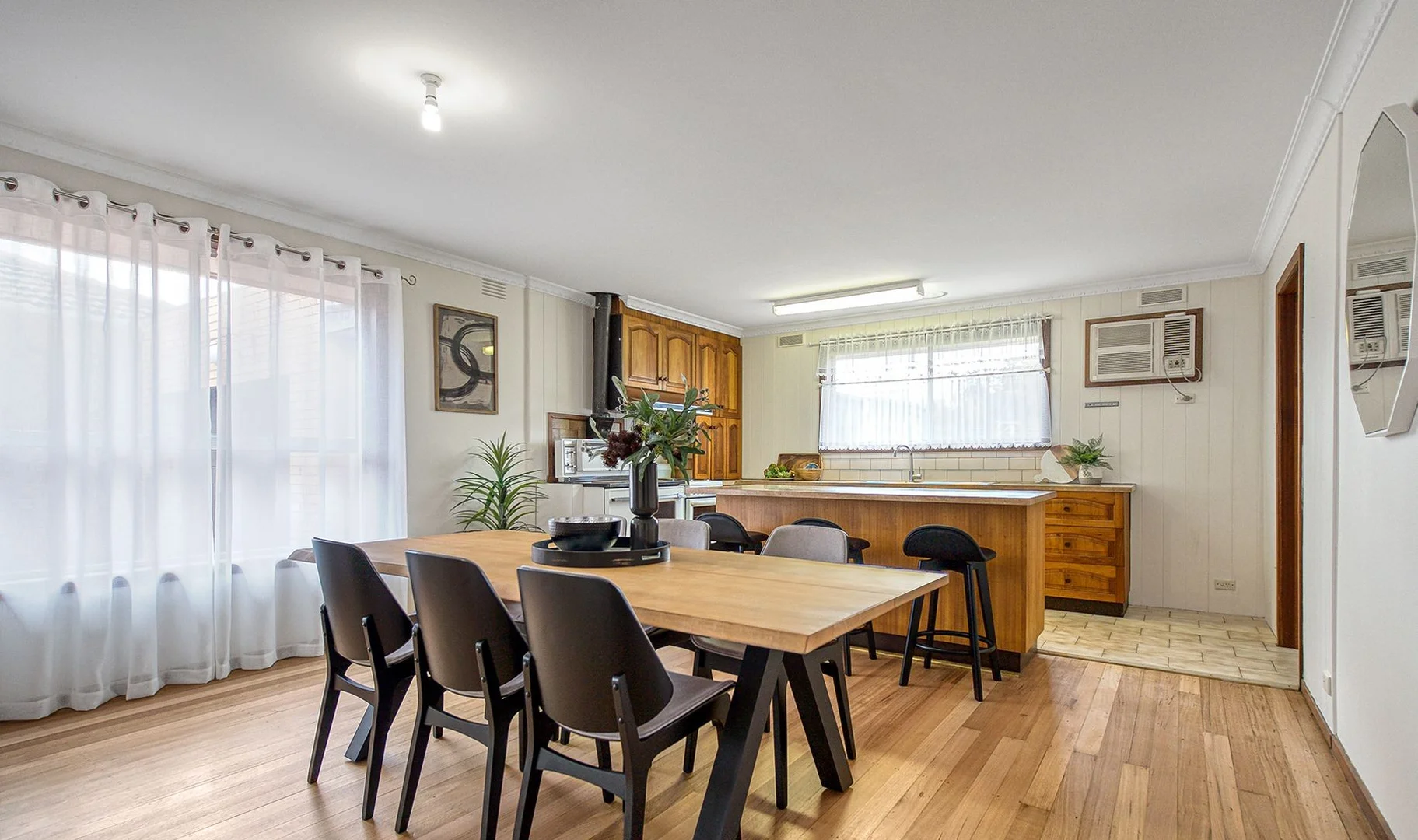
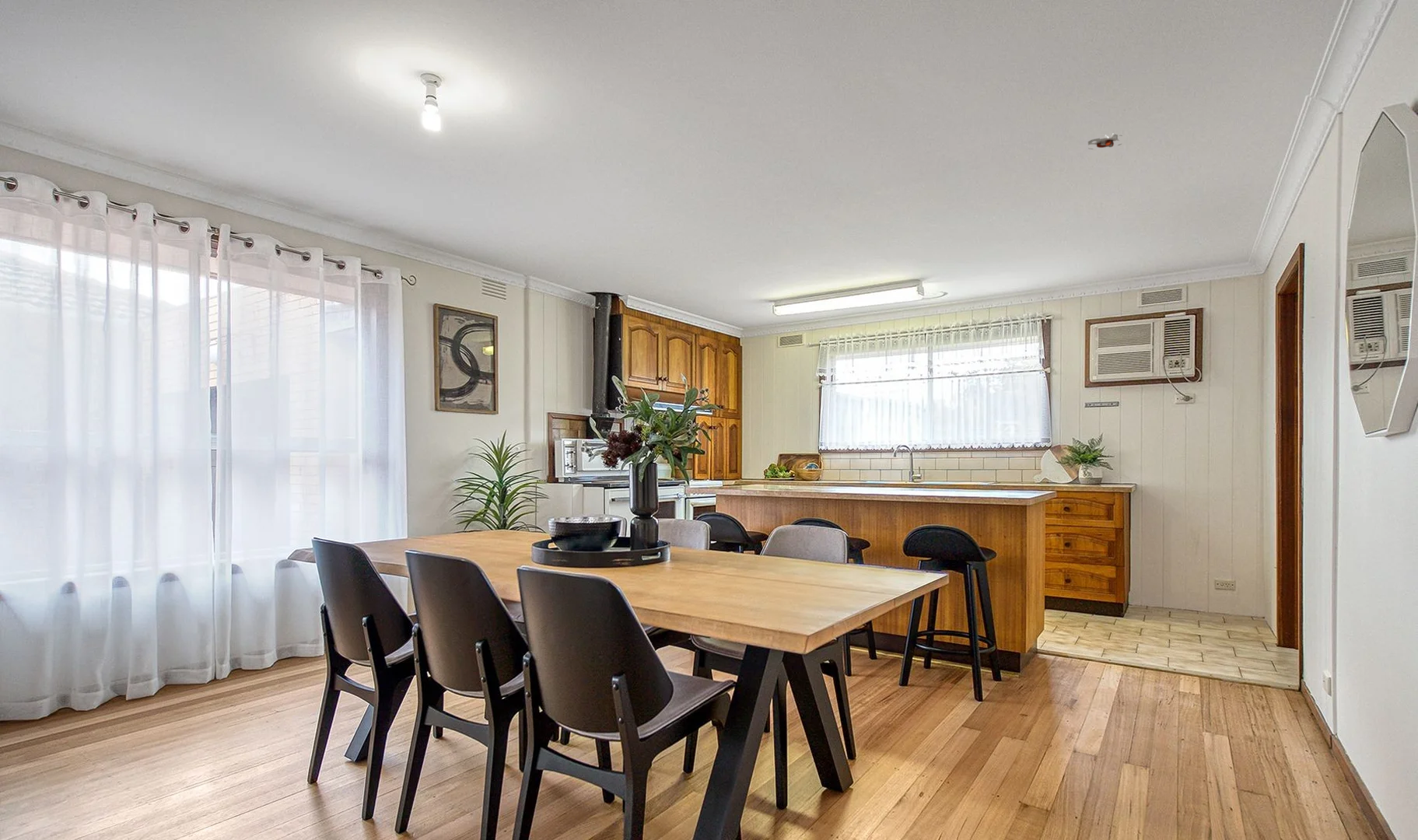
+ smoke detector [1087,132,1123,150]
